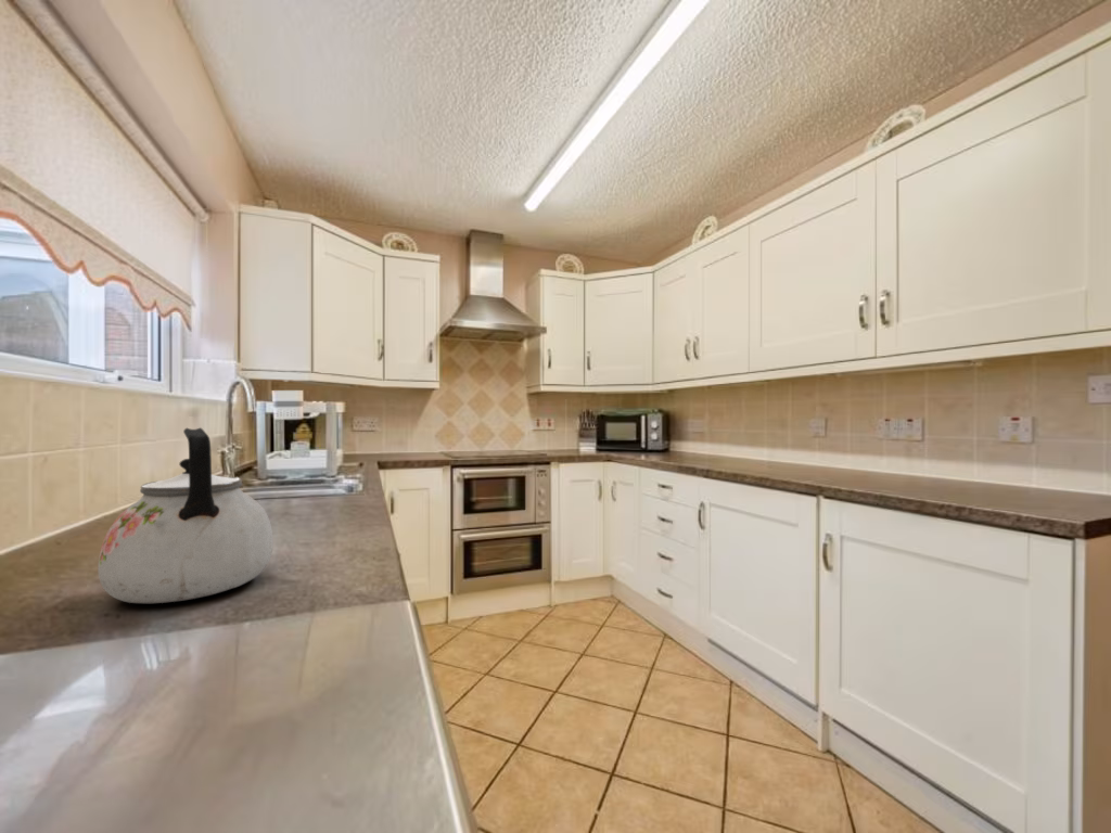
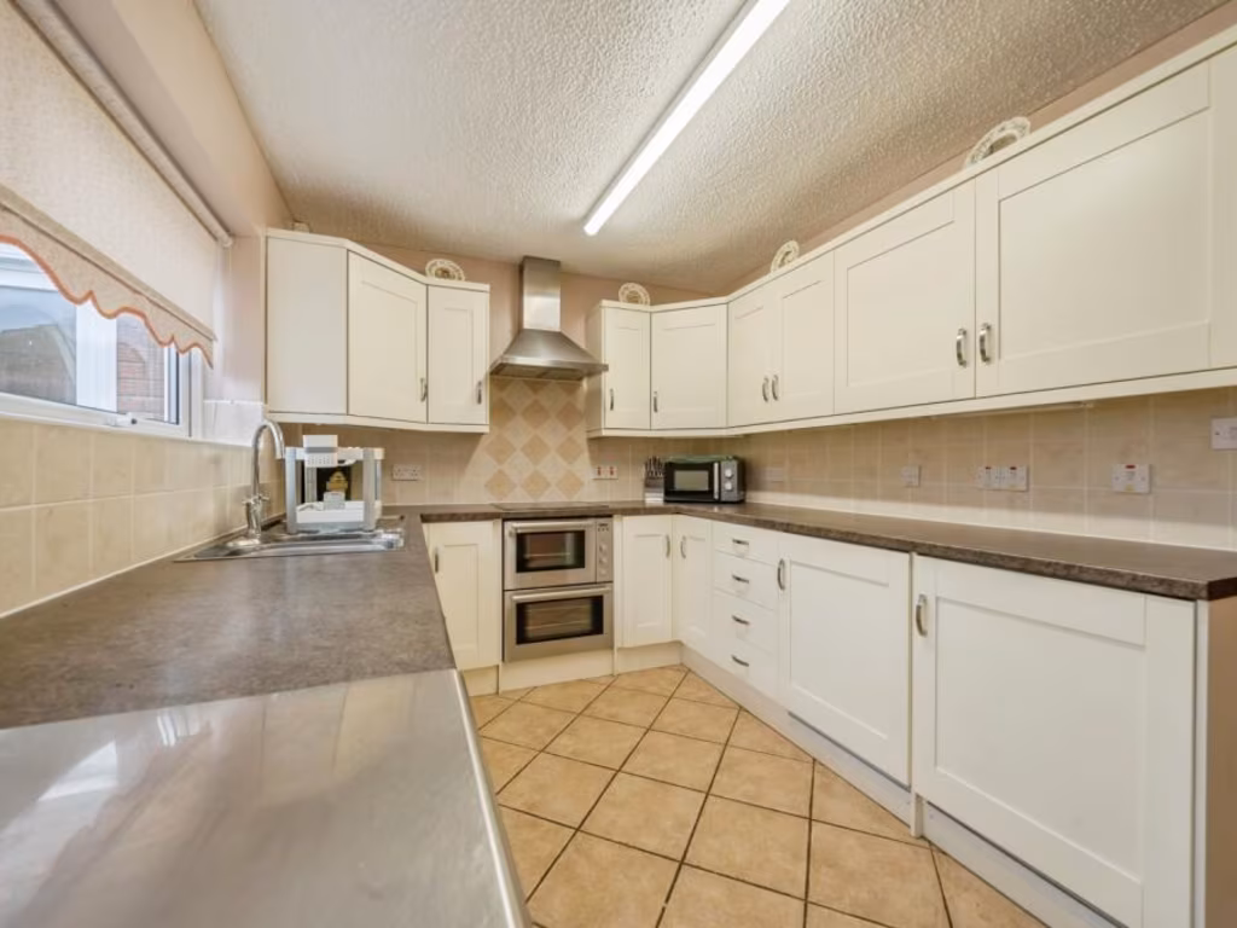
- kettle [97,426,274,604]
